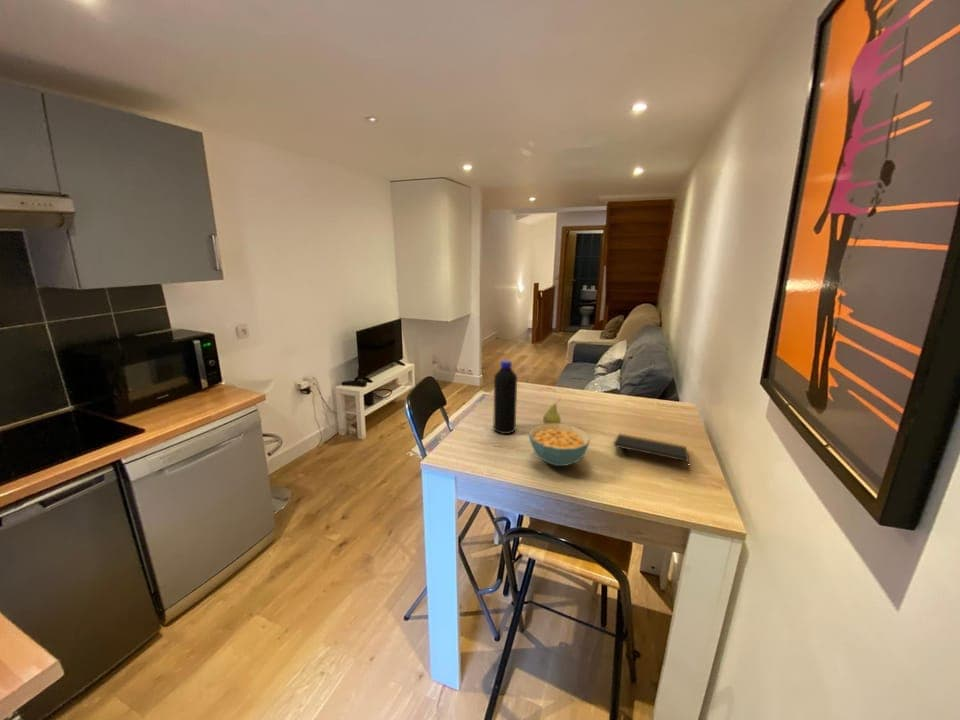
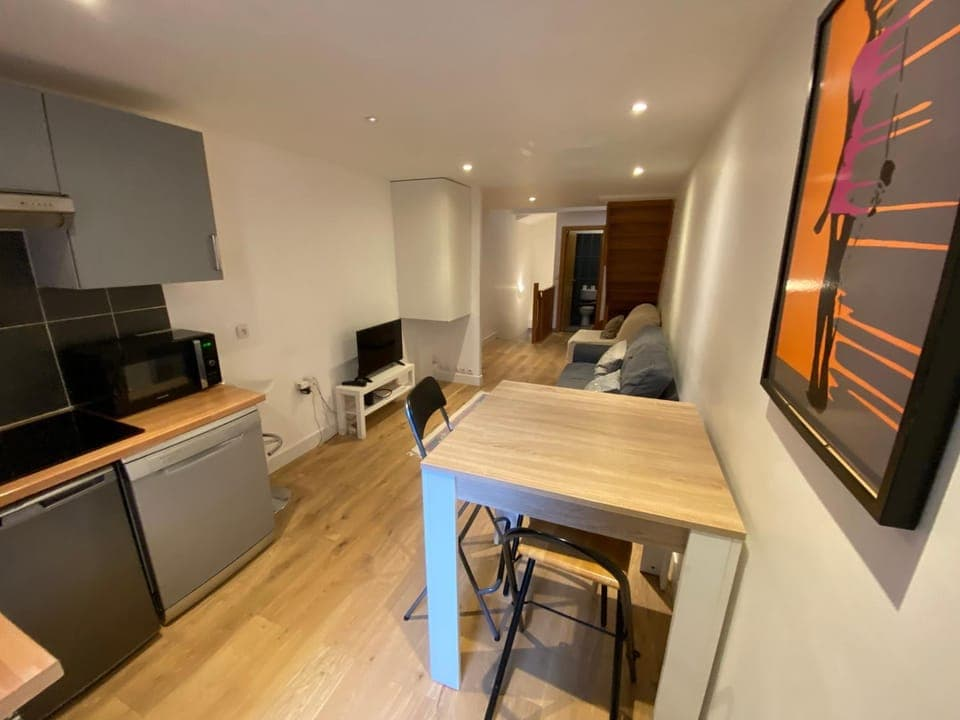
- cereal bowl [528,423,591,467]
- fruit [542,397,562,424]
- bottle [492,359,518,435]
- notepad [612,433,690,471]
